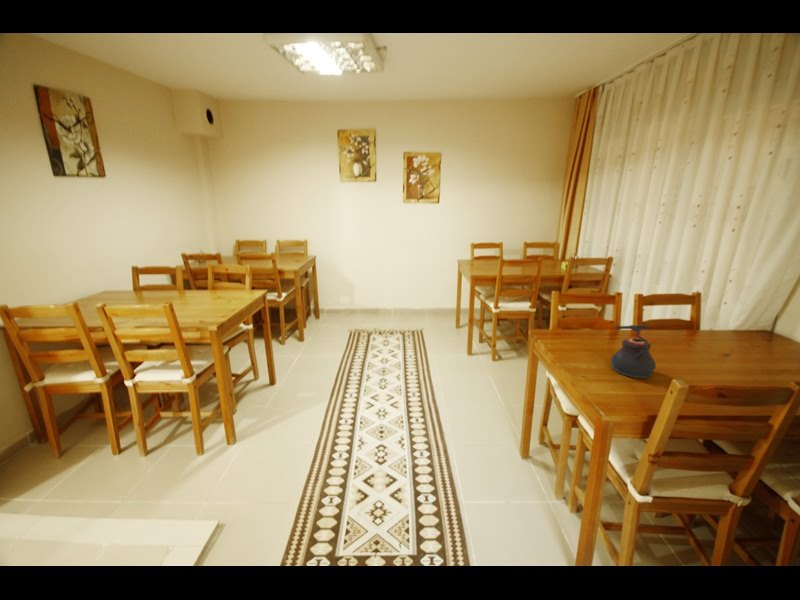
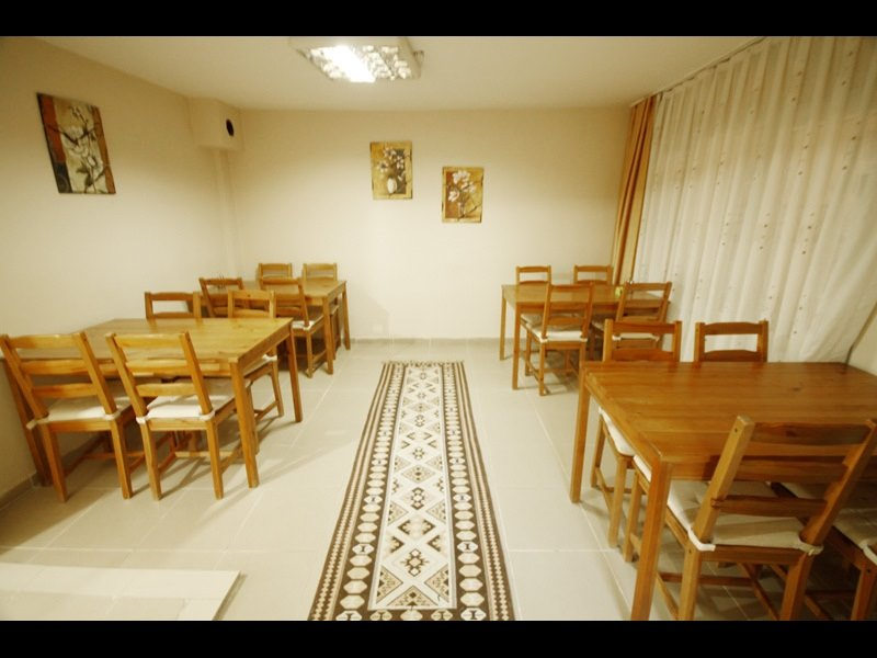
- teapot [610,324,657,379]
